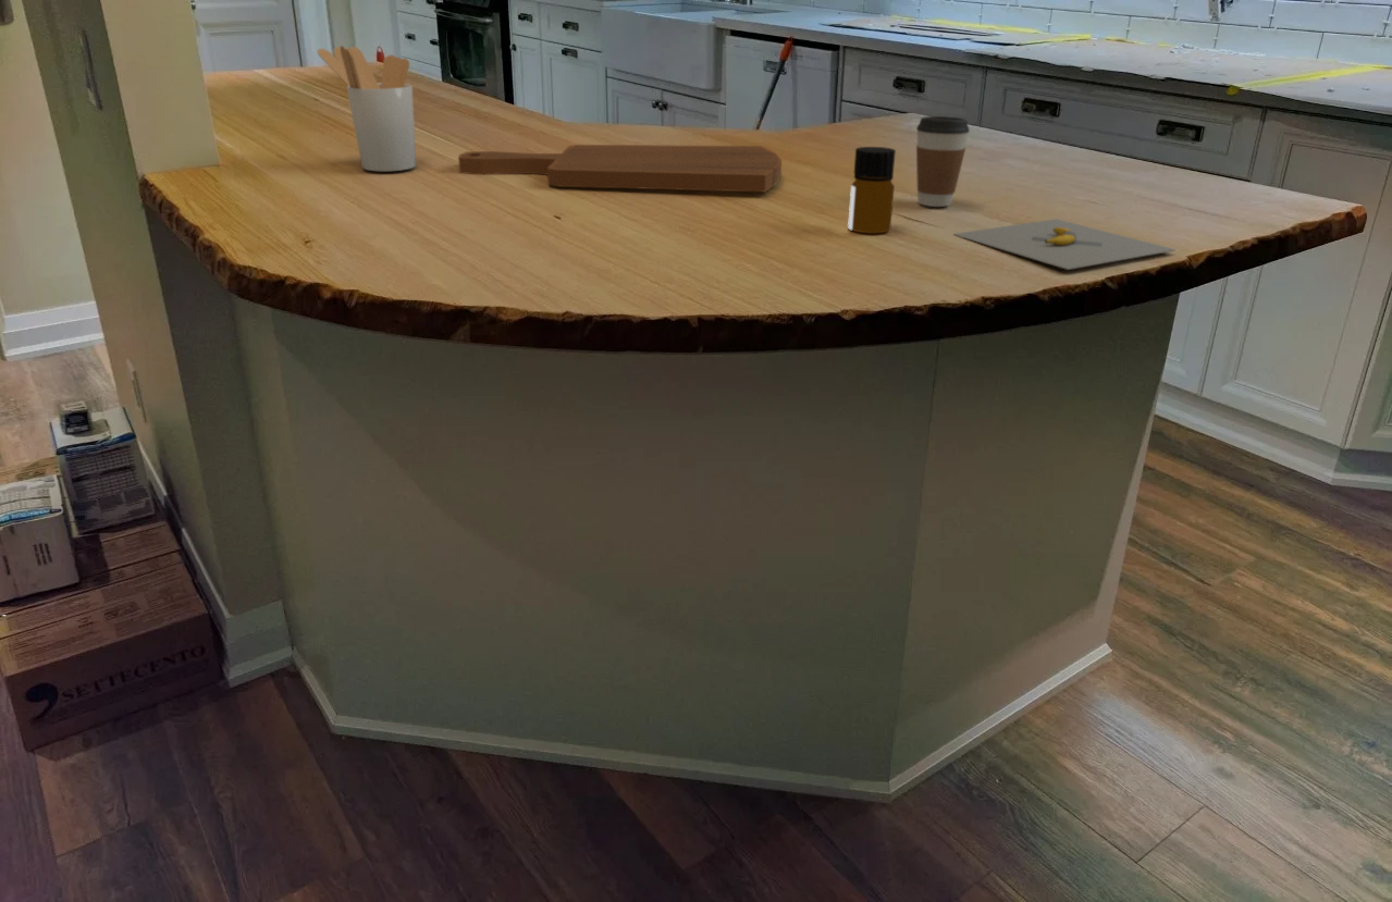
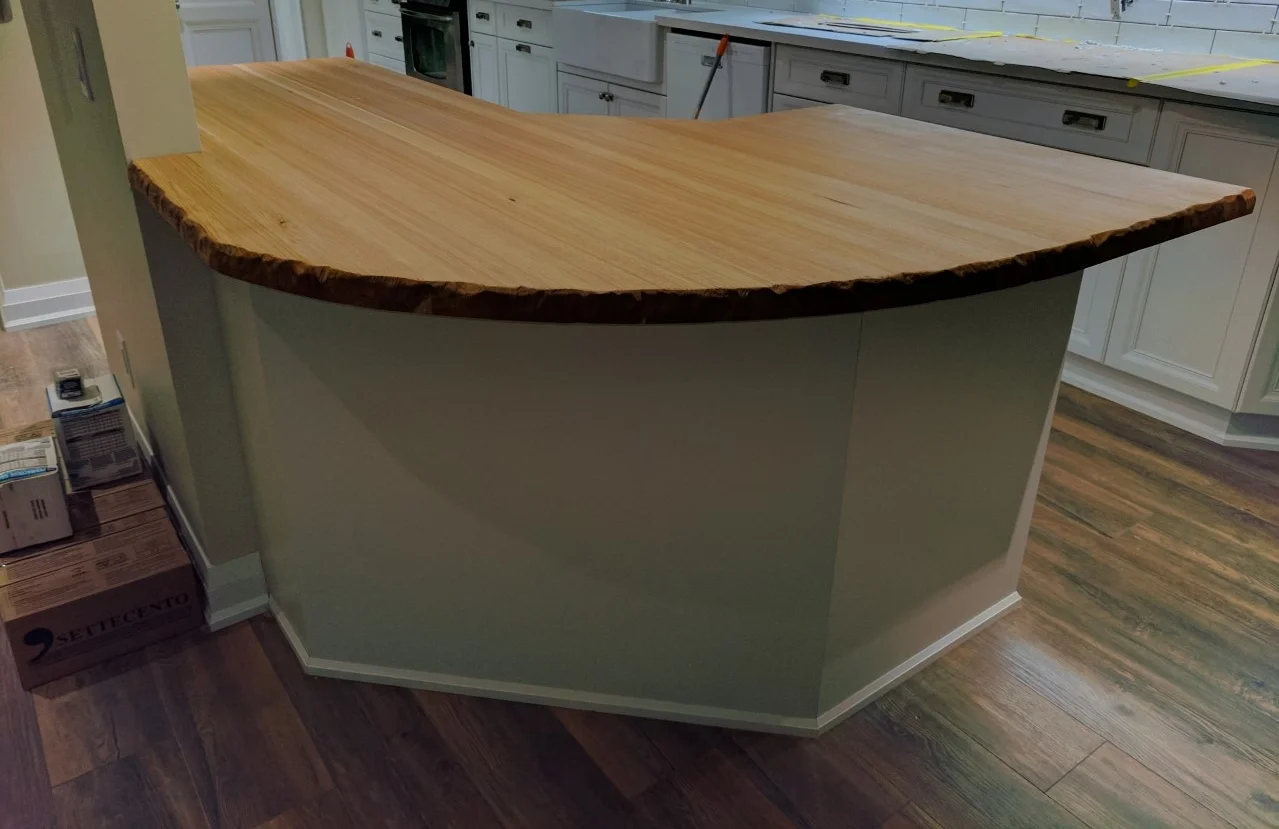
- bottle [847,146,897,234]
- coffee cup [915,115,971,208]
- utensil holder [317,45,417,172]
- banana [952,218,1177,271]
- cutting board [457,144,783,193]
